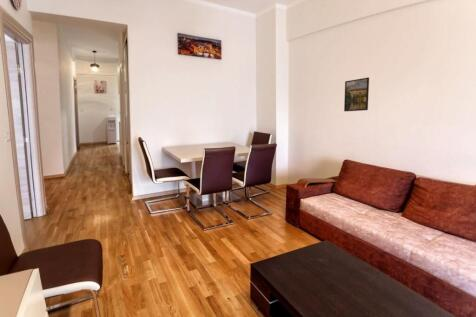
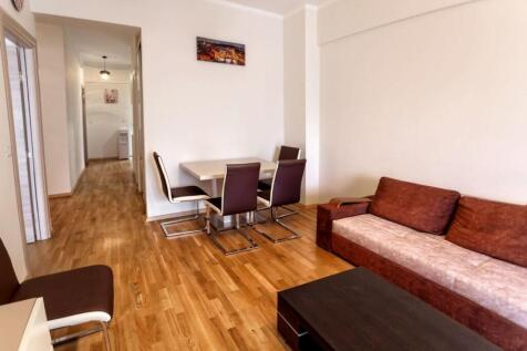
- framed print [343,77,370,112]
